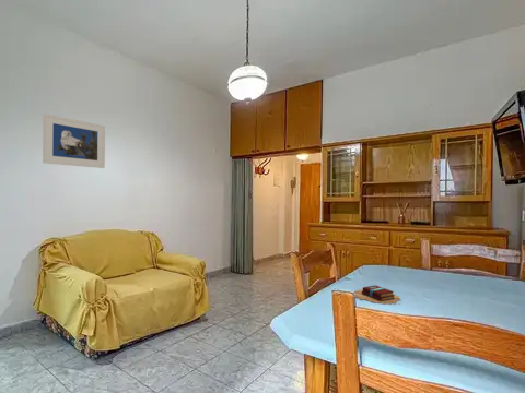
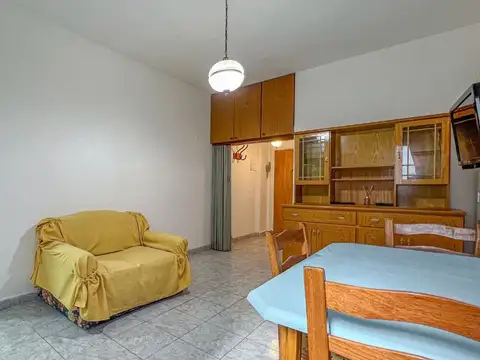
- book [354,284,401,306]
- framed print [42,112,106,169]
